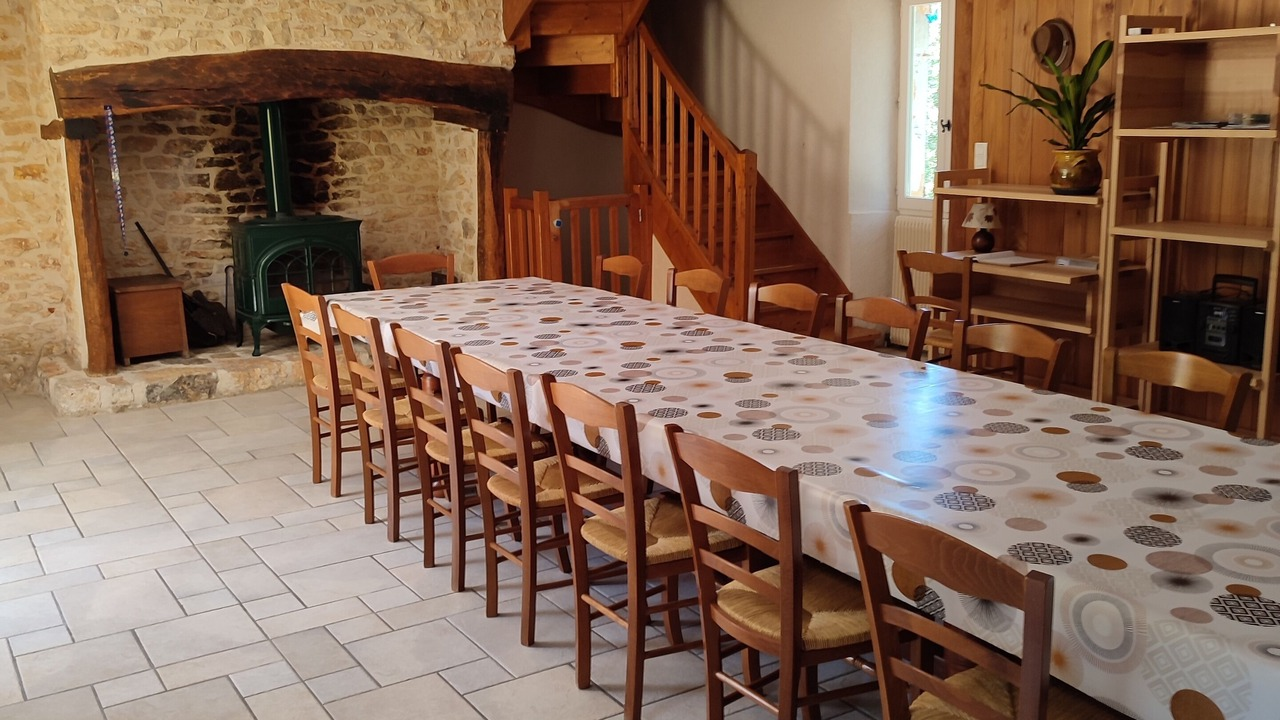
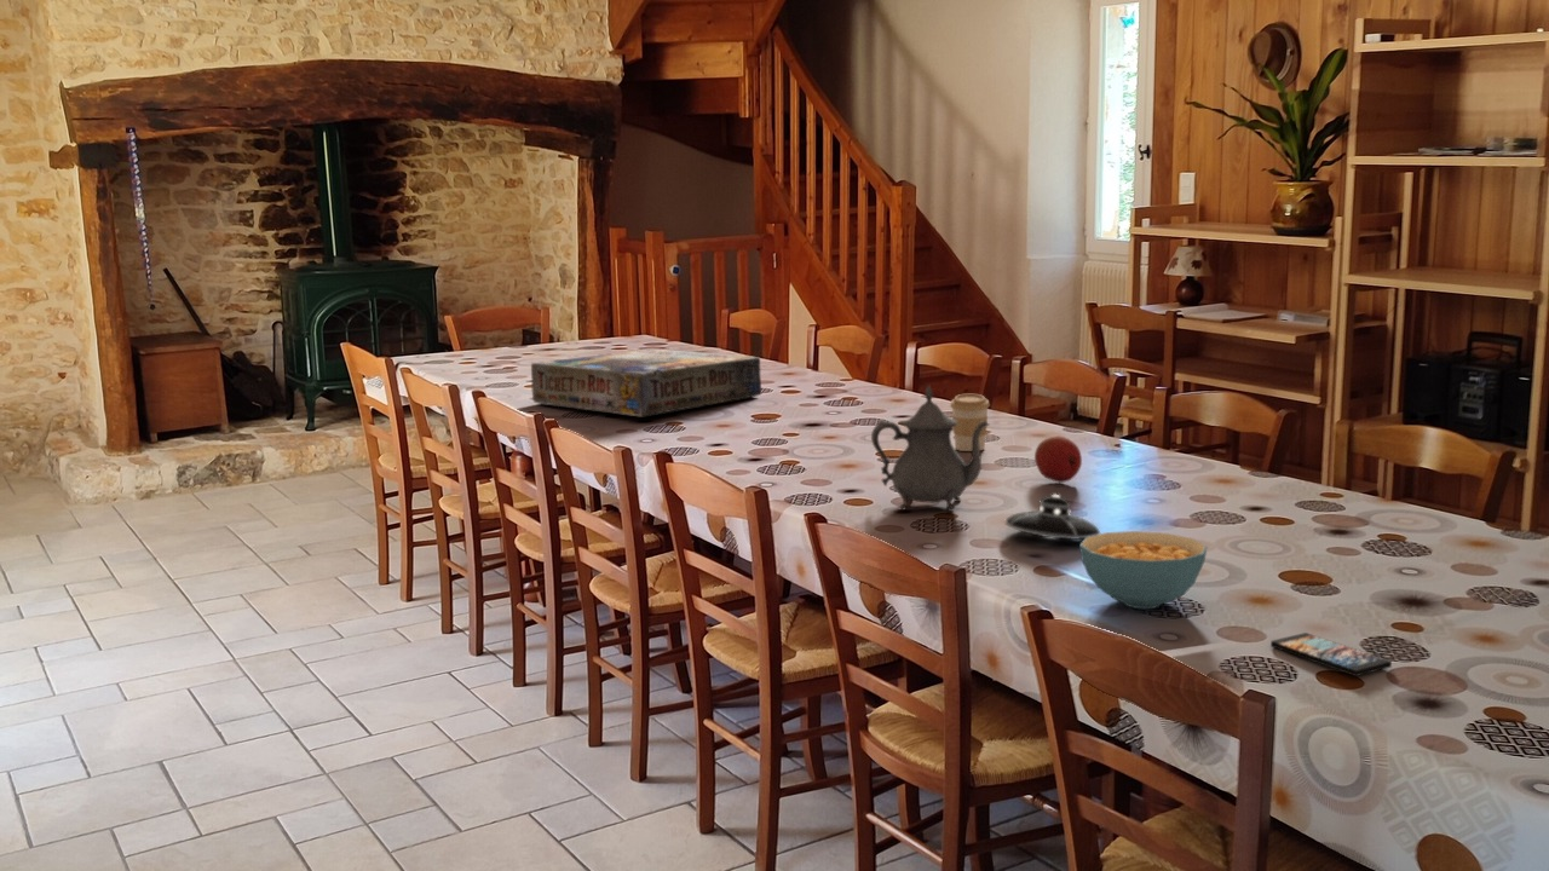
+ fruit [1033,434,1083,484]
+ board game [530,347,762,417]
+ cereal bowl [1078,530,1208,610]
+ smartphone [1269,631,1393,677]
+ teapot [870,383,991,513]
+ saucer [1003,492,1102,541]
+ coffee cup [949,393,991,452]
